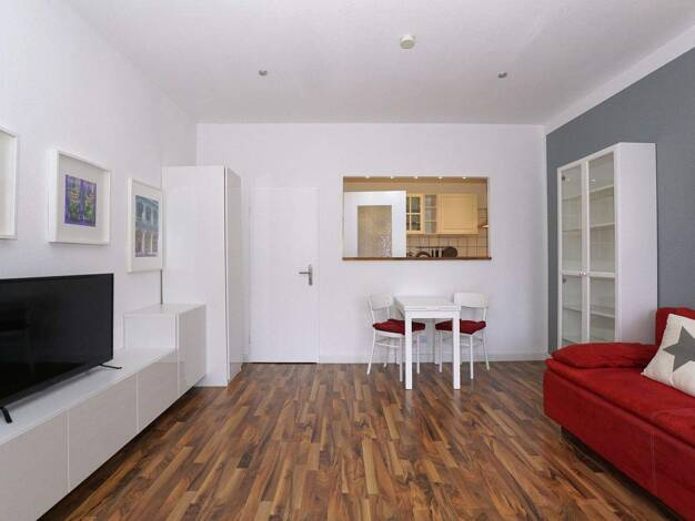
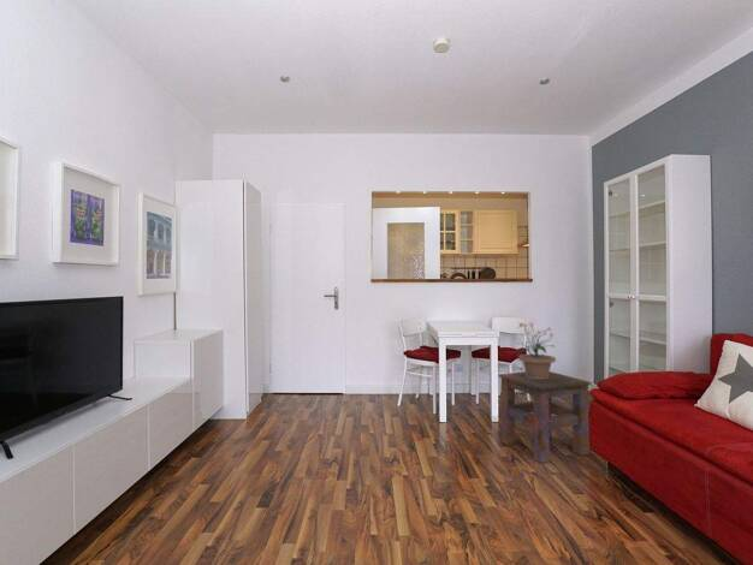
+ side table [498,370,592,464]
+ potted plant [517,321,557,379]
